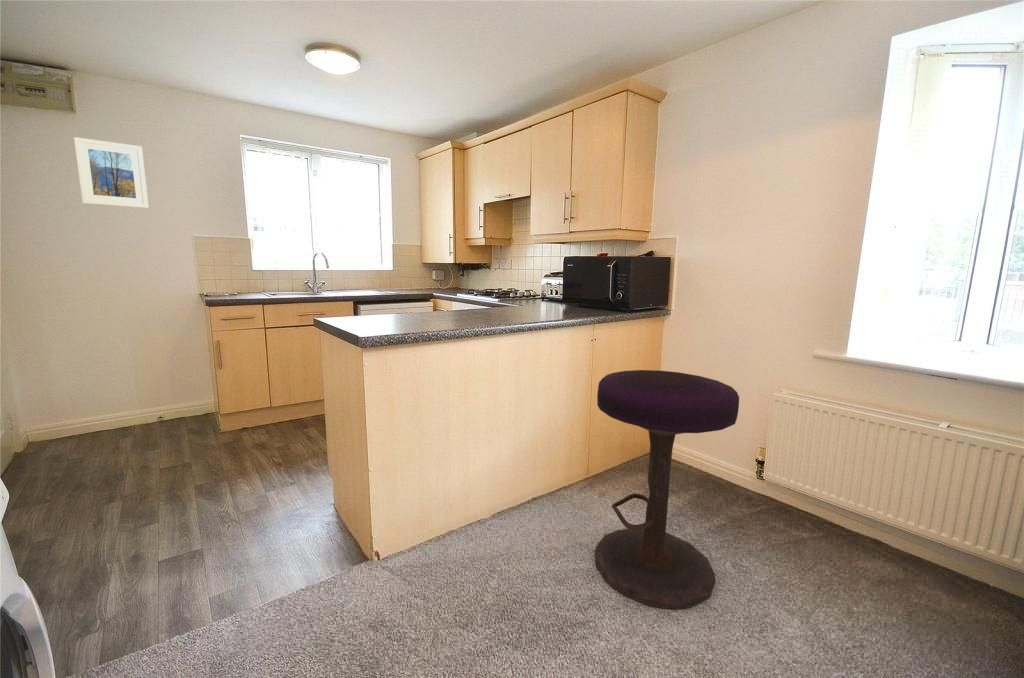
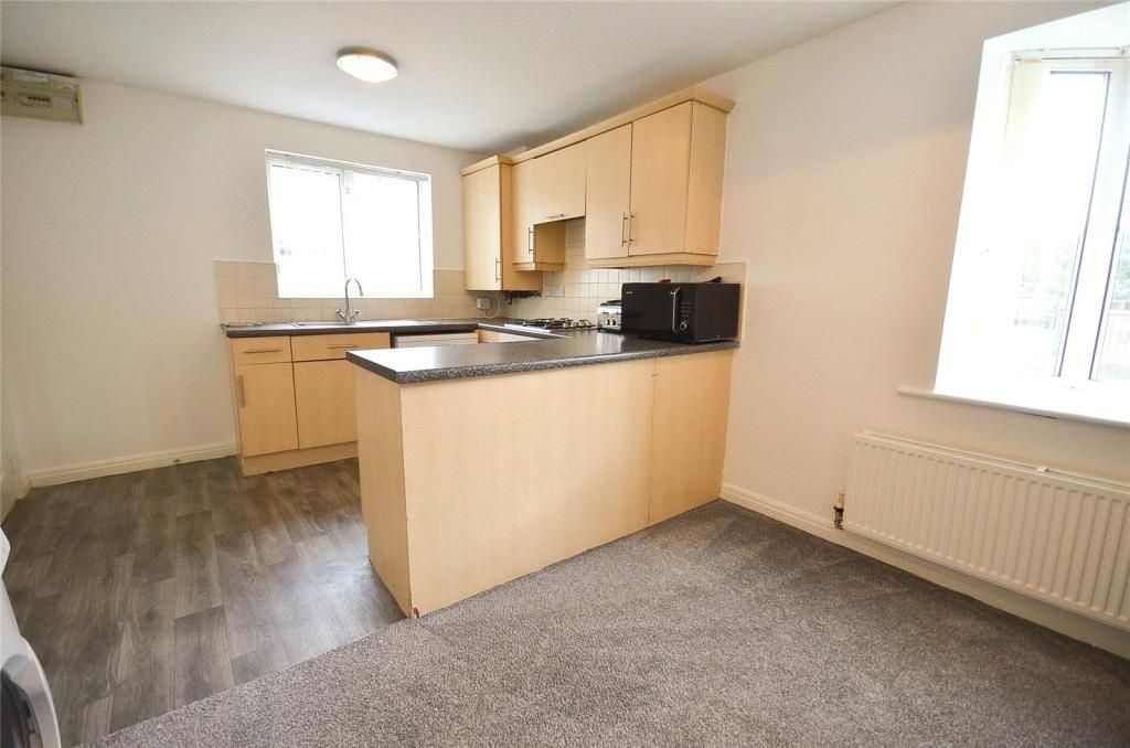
- stool [594,369,740,610]
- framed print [73,136,150,209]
